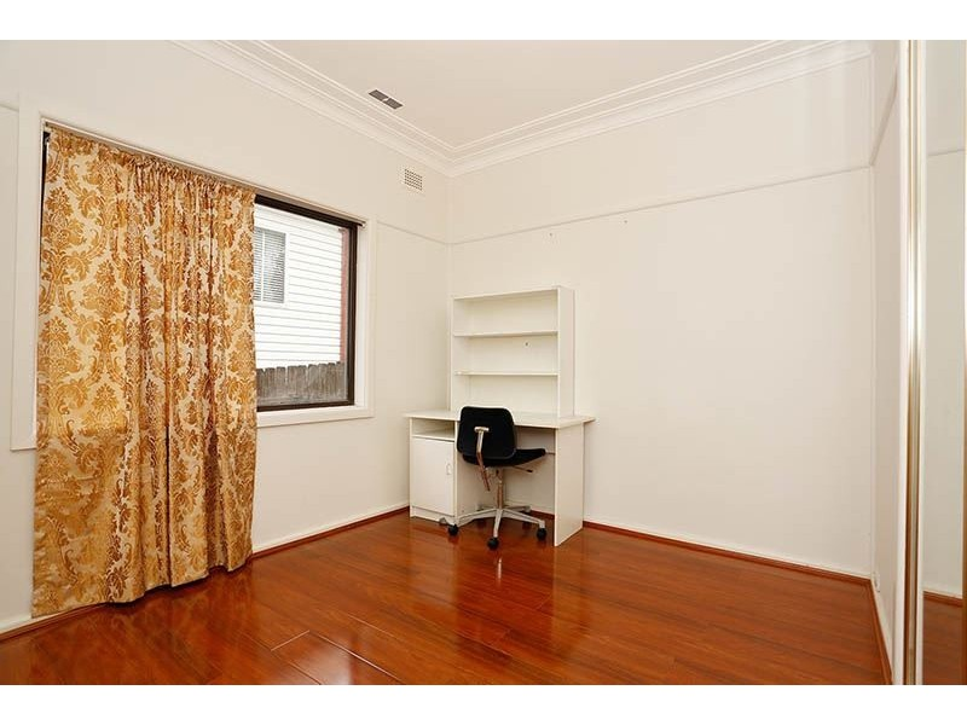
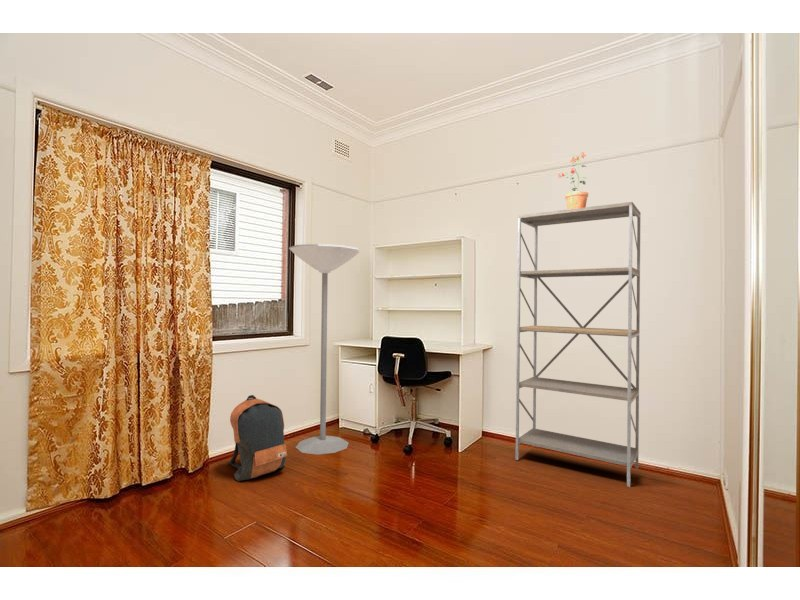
+ shelving unit [515,201,641,488]
+ floor lamp [288,243,360,455]
+ potted plant [557,151,589,210]
+ backpack [226,394,288,482]
